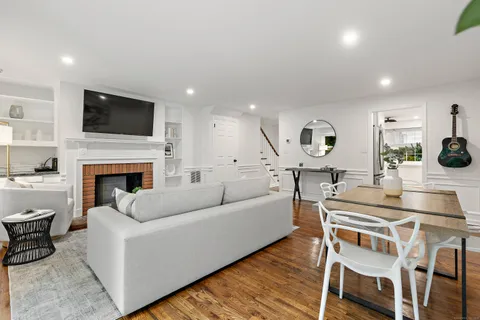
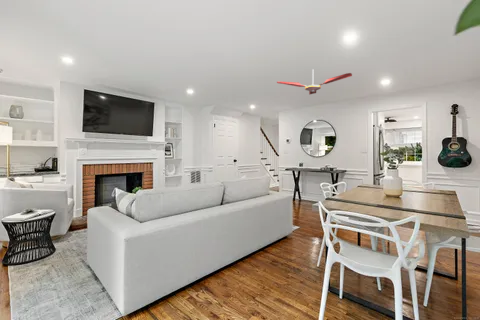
+ ceiling fan [276,68,353,95]
